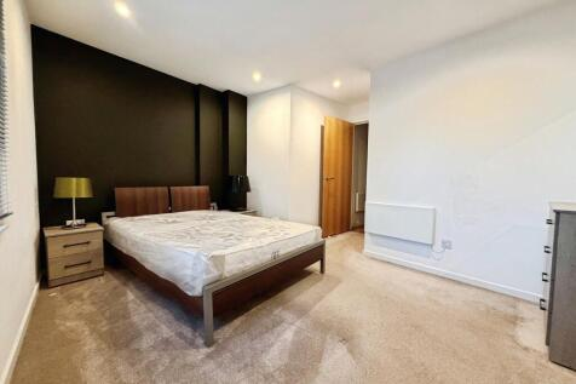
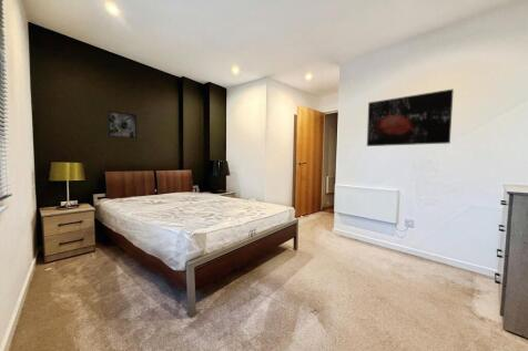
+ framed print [106,110,138,140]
+ wall art [366,89,455,147]
